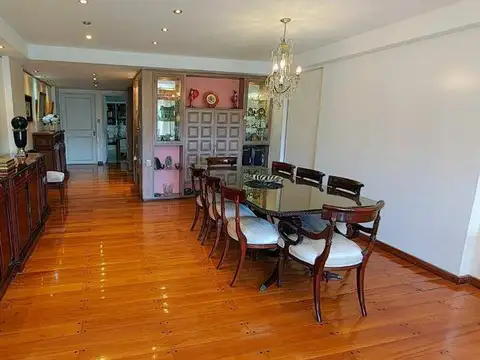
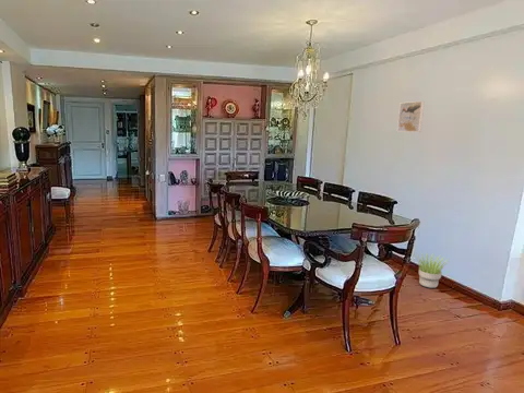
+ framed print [396,100,426,133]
+ potted plant [414,251,449,289]
